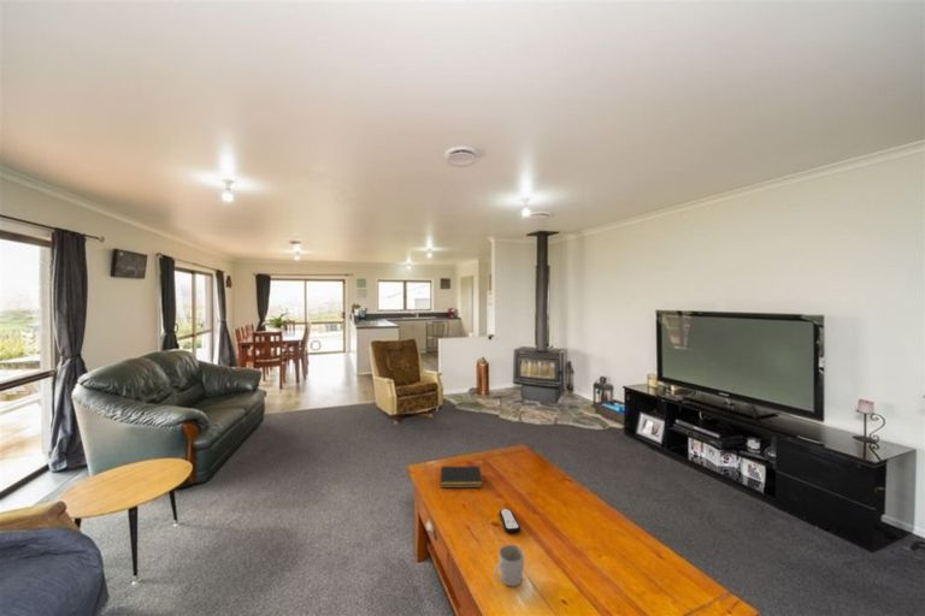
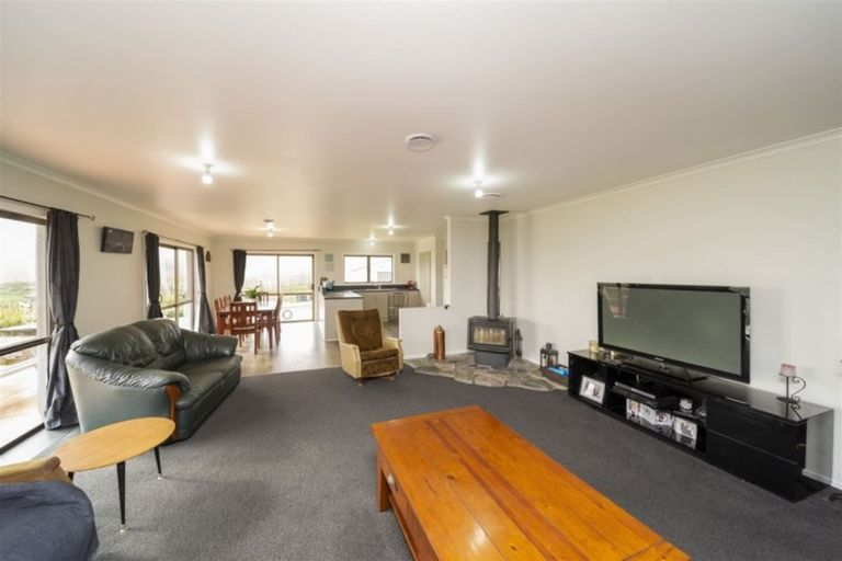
- notepad [440,466,483,488]
- remote control [497,508,522,534]
- mug [493,544,525,587]
